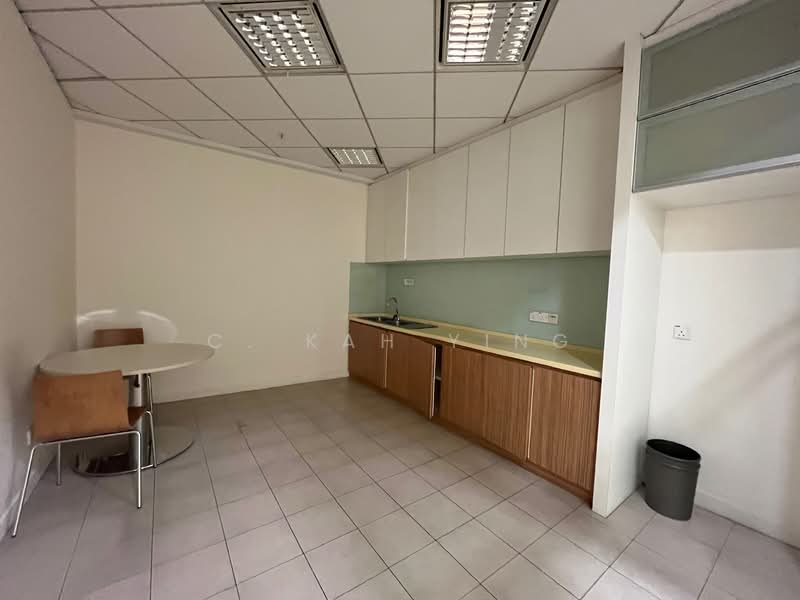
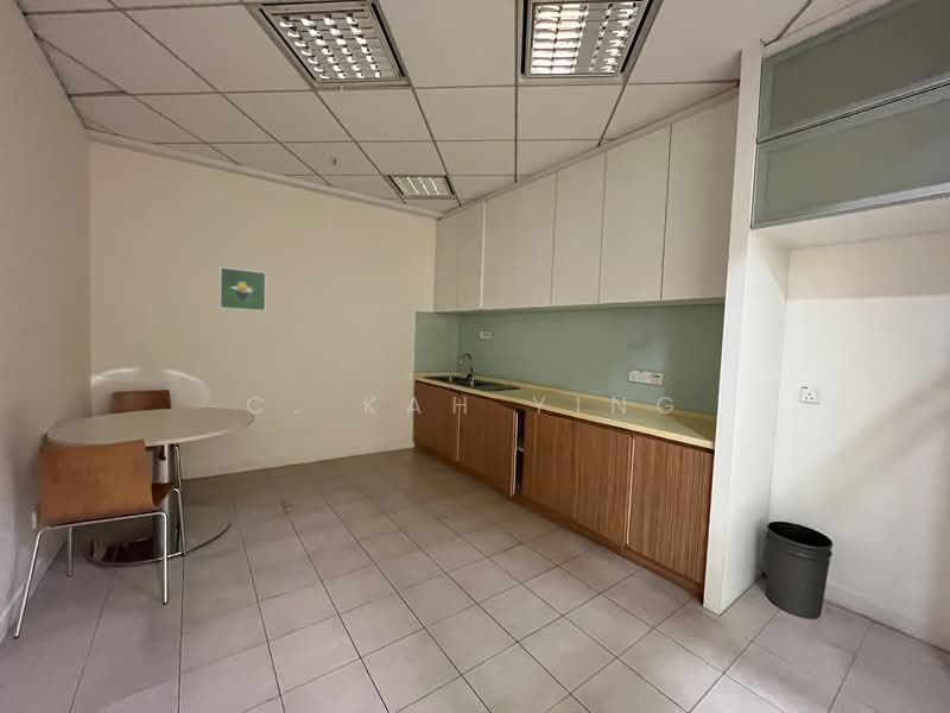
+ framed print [218,266,267,313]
